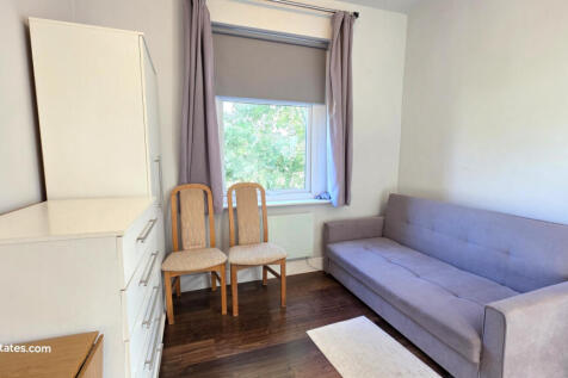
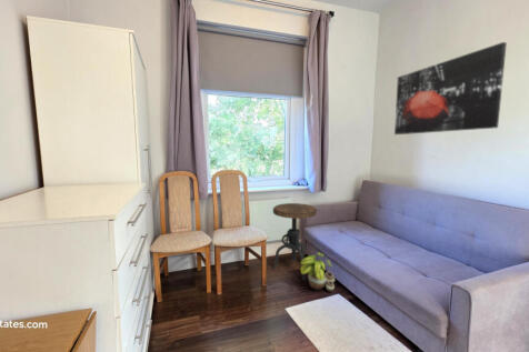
+ potted plant [300,251,336,293]
+ side table [271,202,318,282]
+ wall art [393,41,508,135]
